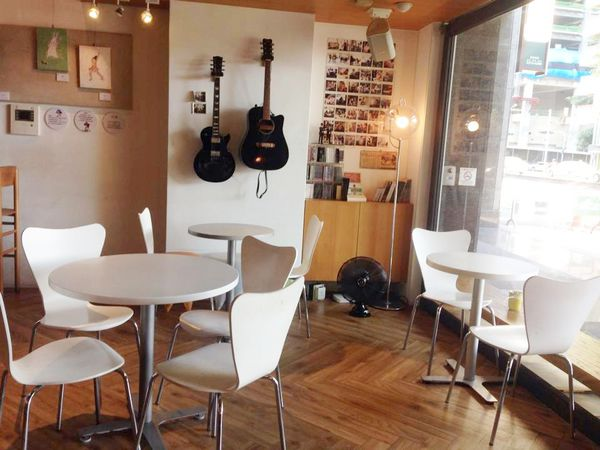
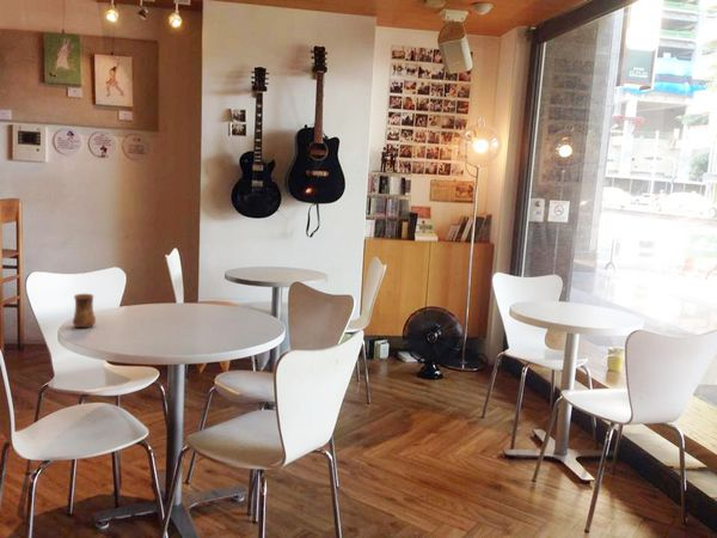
+ cup [72,293,97,329]
